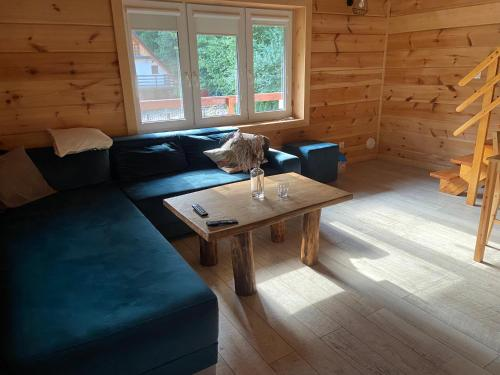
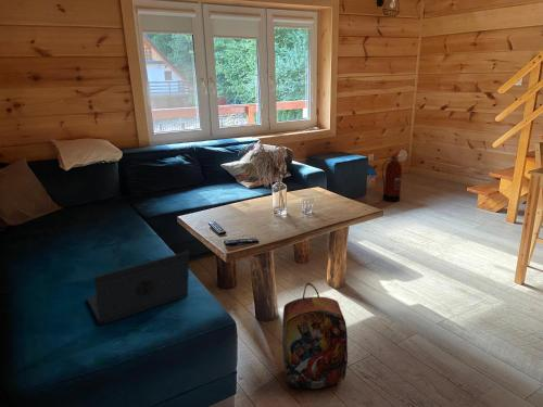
+ fire extinguisher [381,151,403,203]
+ laptop [86,250,190,327]
+ backpack [281,282,349,390]
